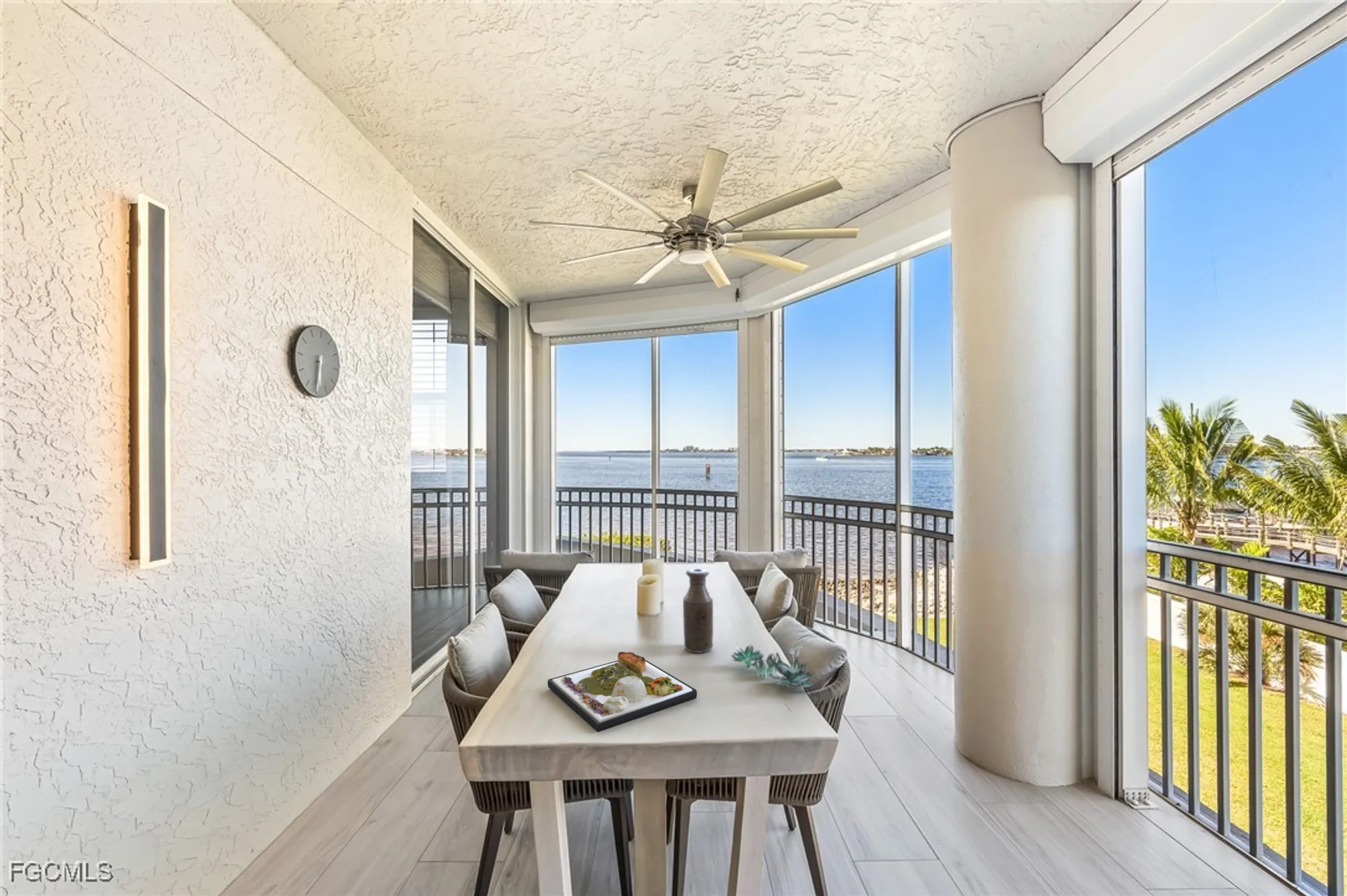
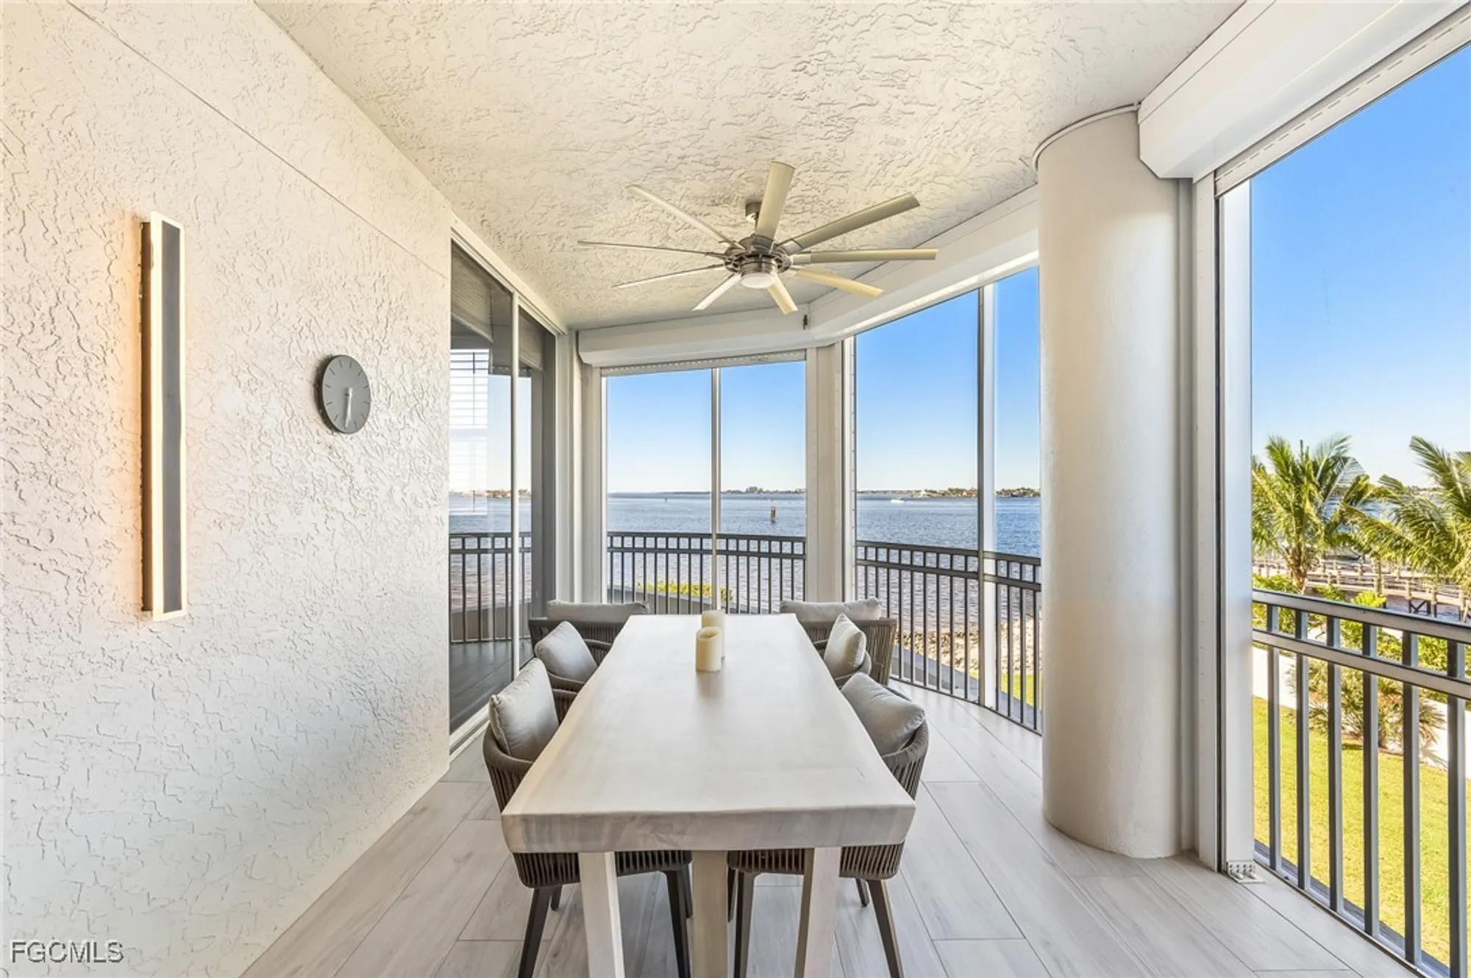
- succulent plant [730,643,818,689]
- dinner plate [547,651,698,732]
- bottle [682,567,714,654]
